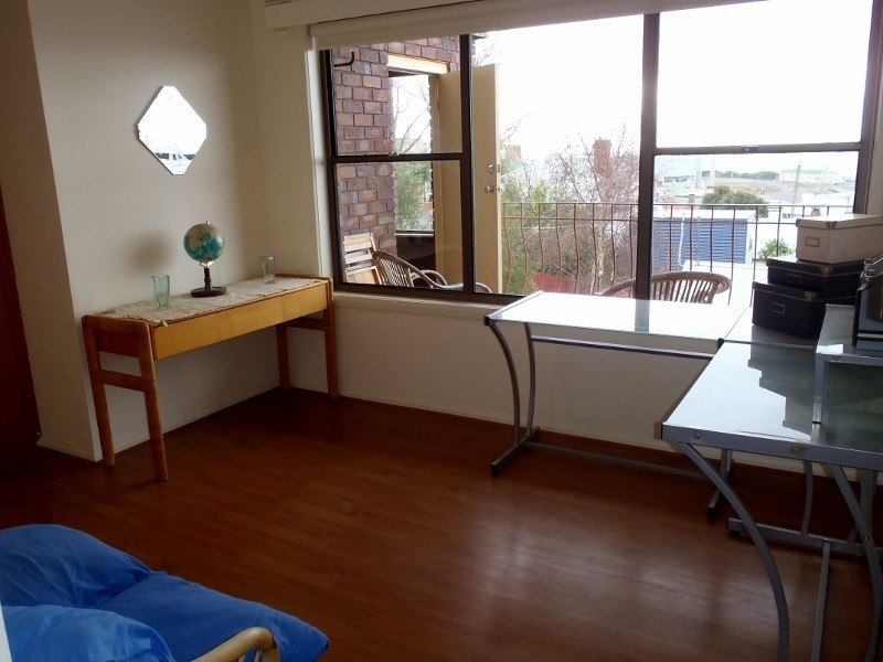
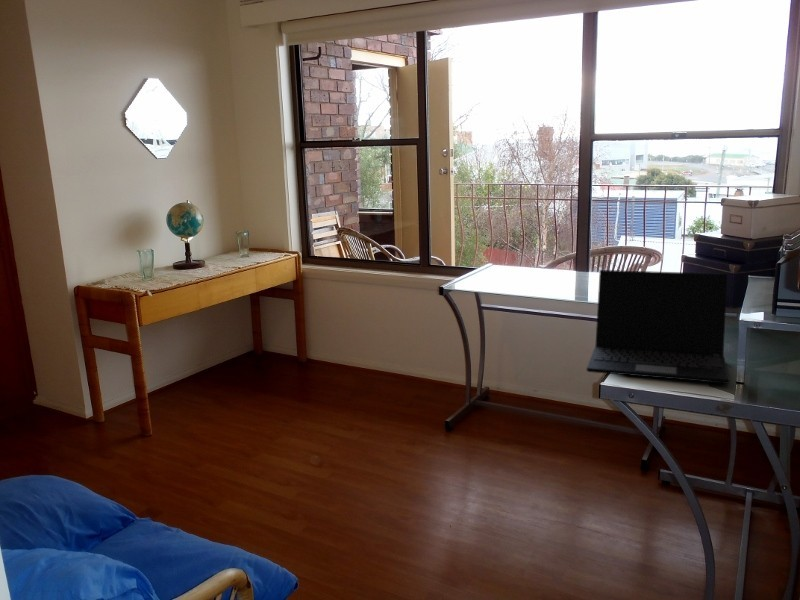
+ laptop [586,269,731,385]
